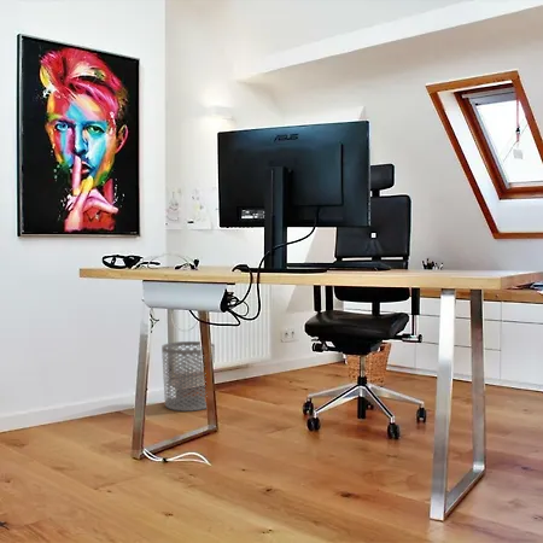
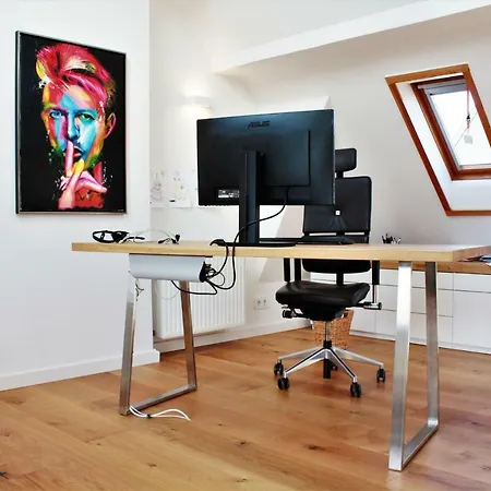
- waste bin [160,340,216,413]
